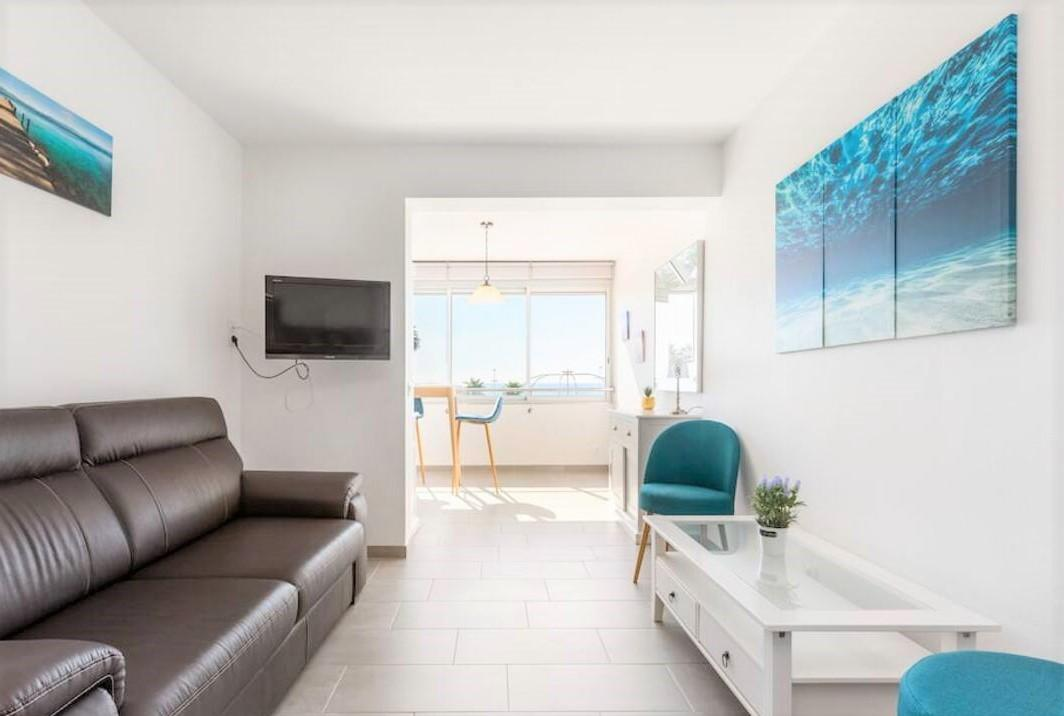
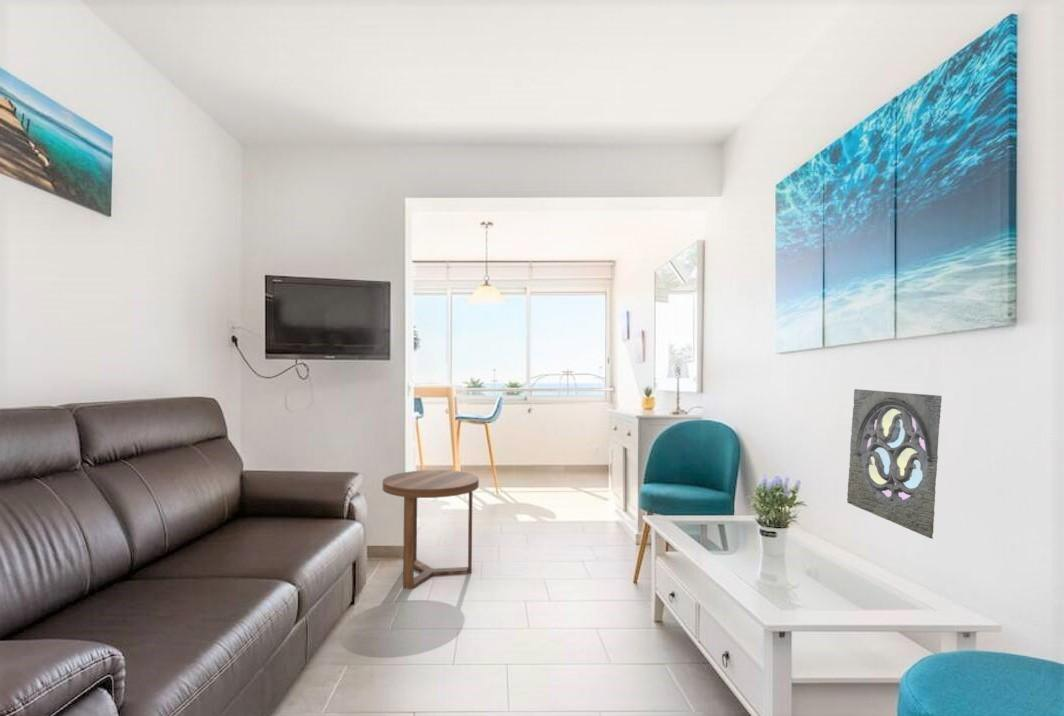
+ side table [382,469,480,590]
+ wall ornament [846,388,943,540]
